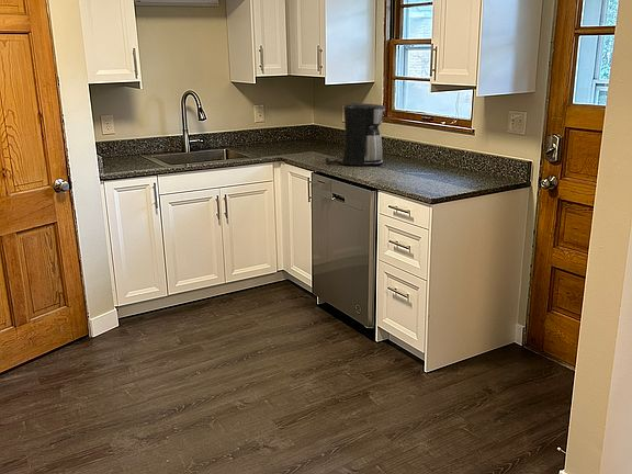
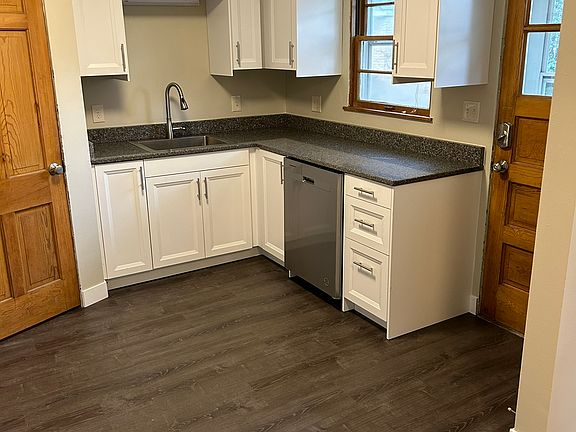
- coffee maker [325,102,386,167]
